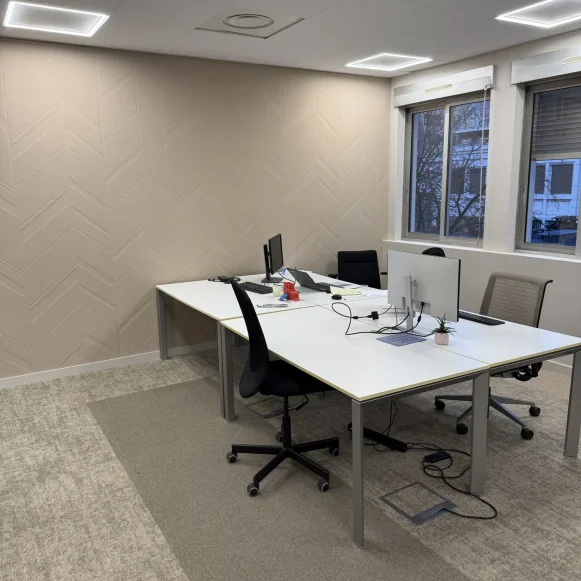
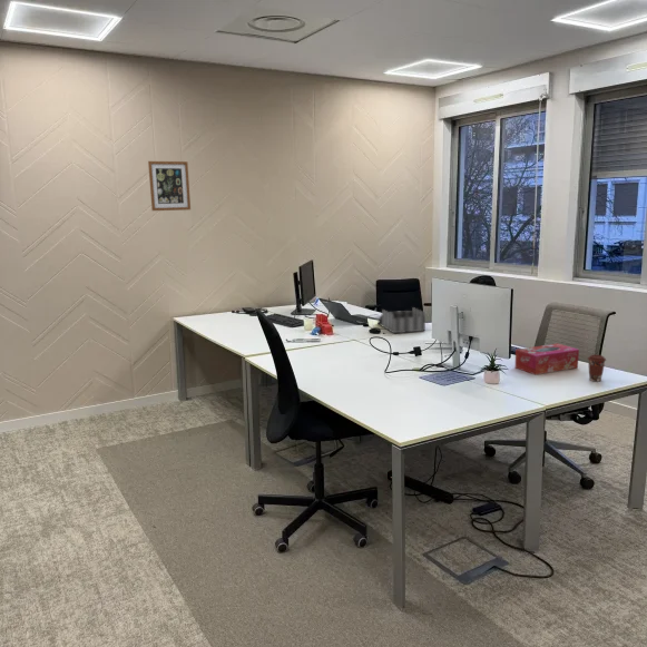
+ desk organizer [376,306,427,334]
+ wall art [147,160,192,212]
+ coffee cup [587,354,607,382]
+ tissue box [513,343,580,376]
